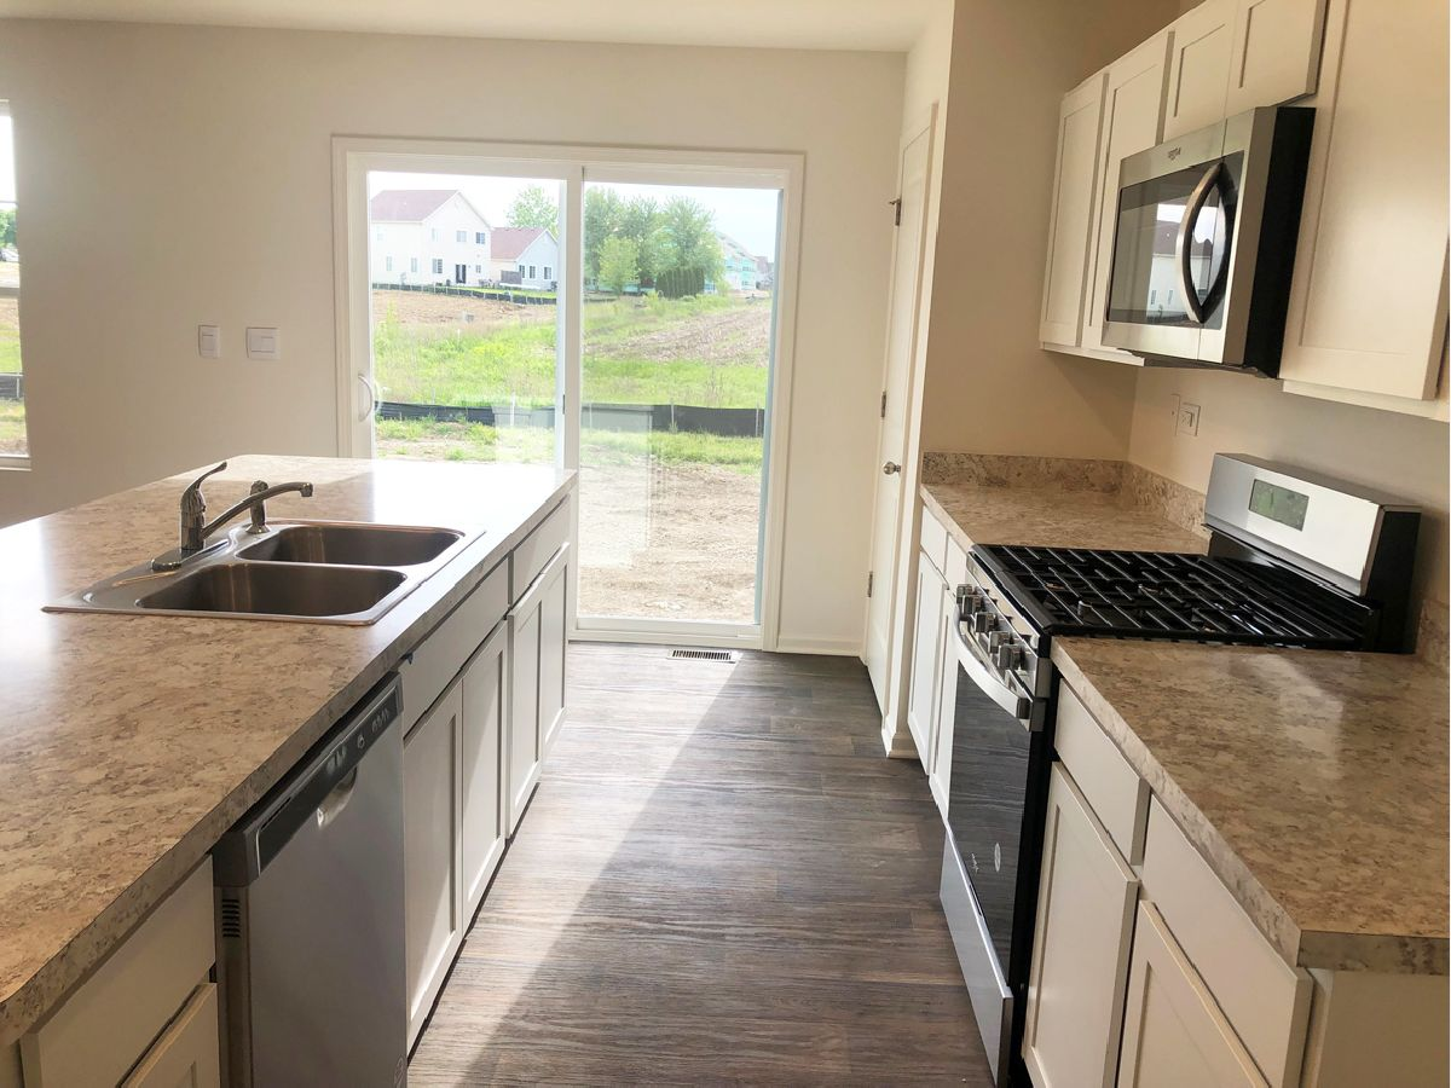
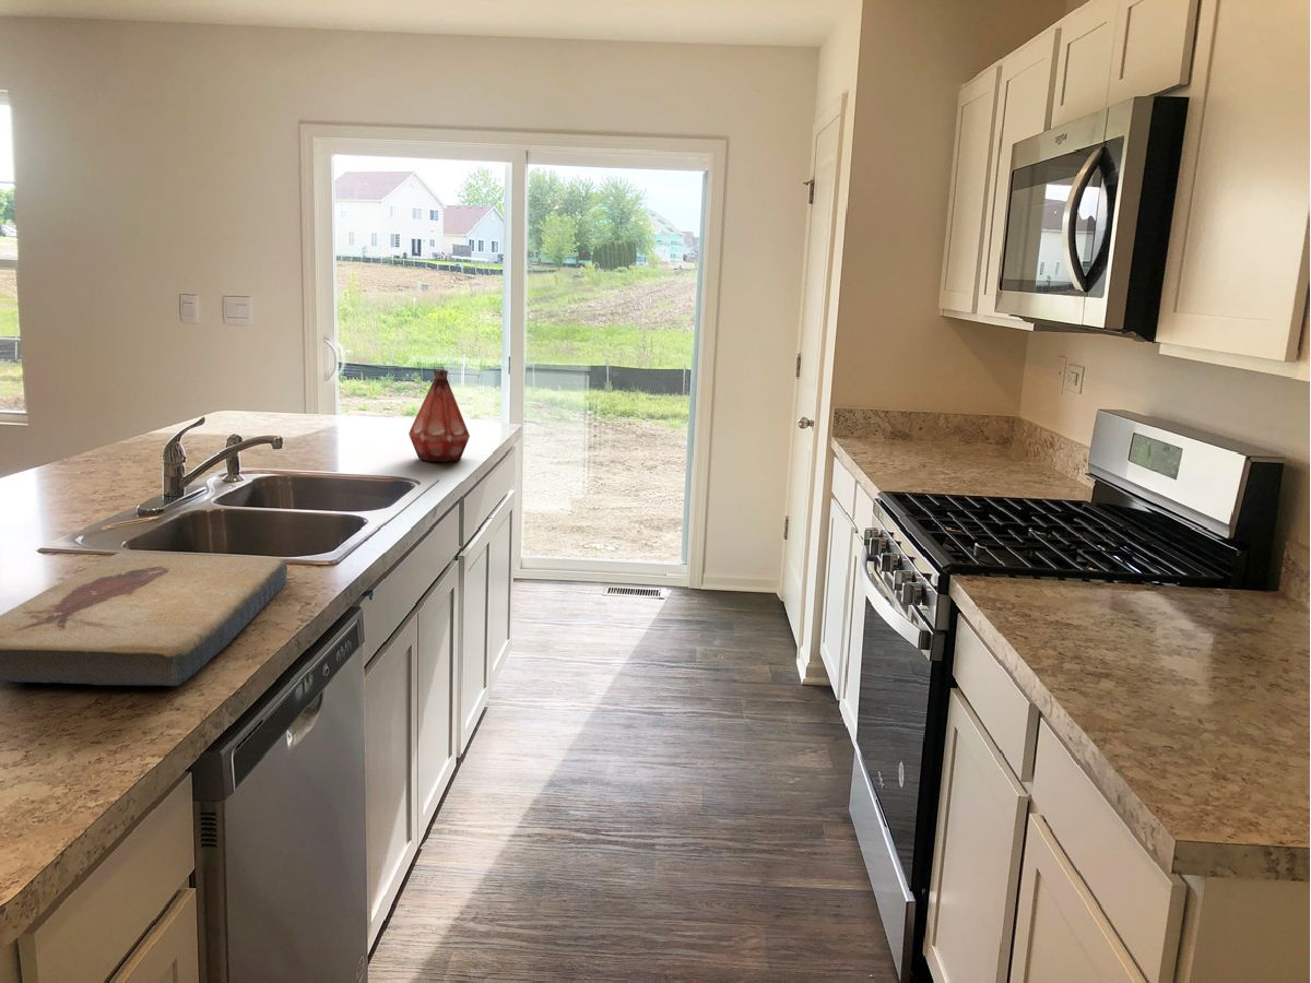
+ fish fossil [0,552,288,687]
+ bottle [408,368,471,463]
